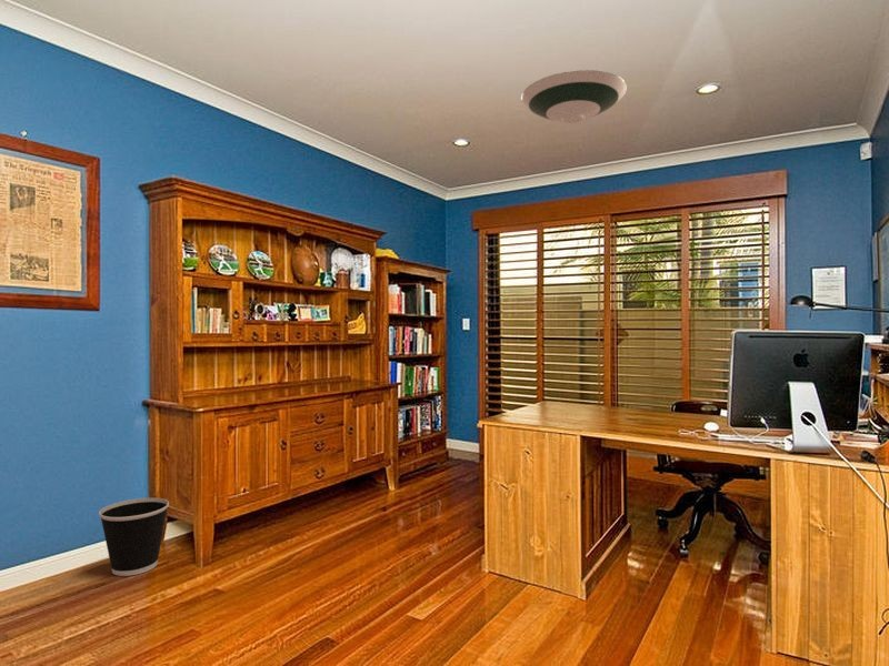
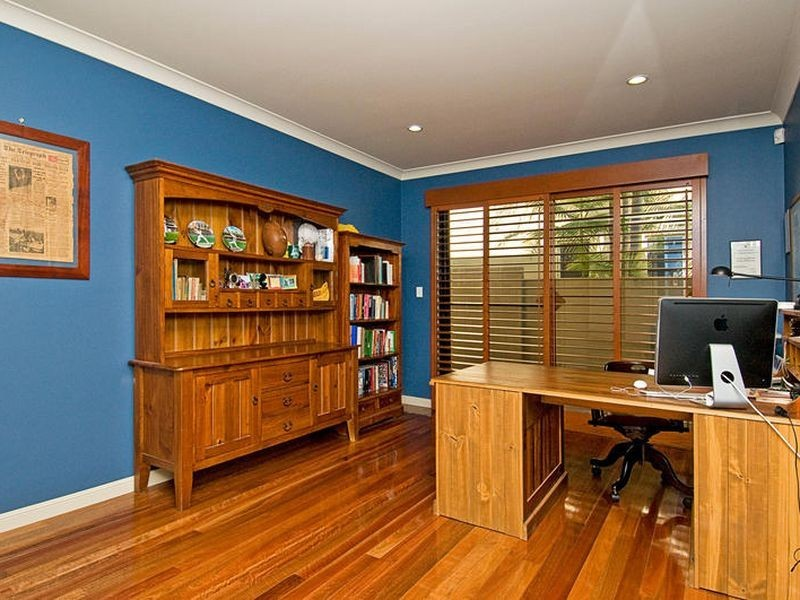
- wastebasket [98,497,170,577]
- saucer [520,69,628,124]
